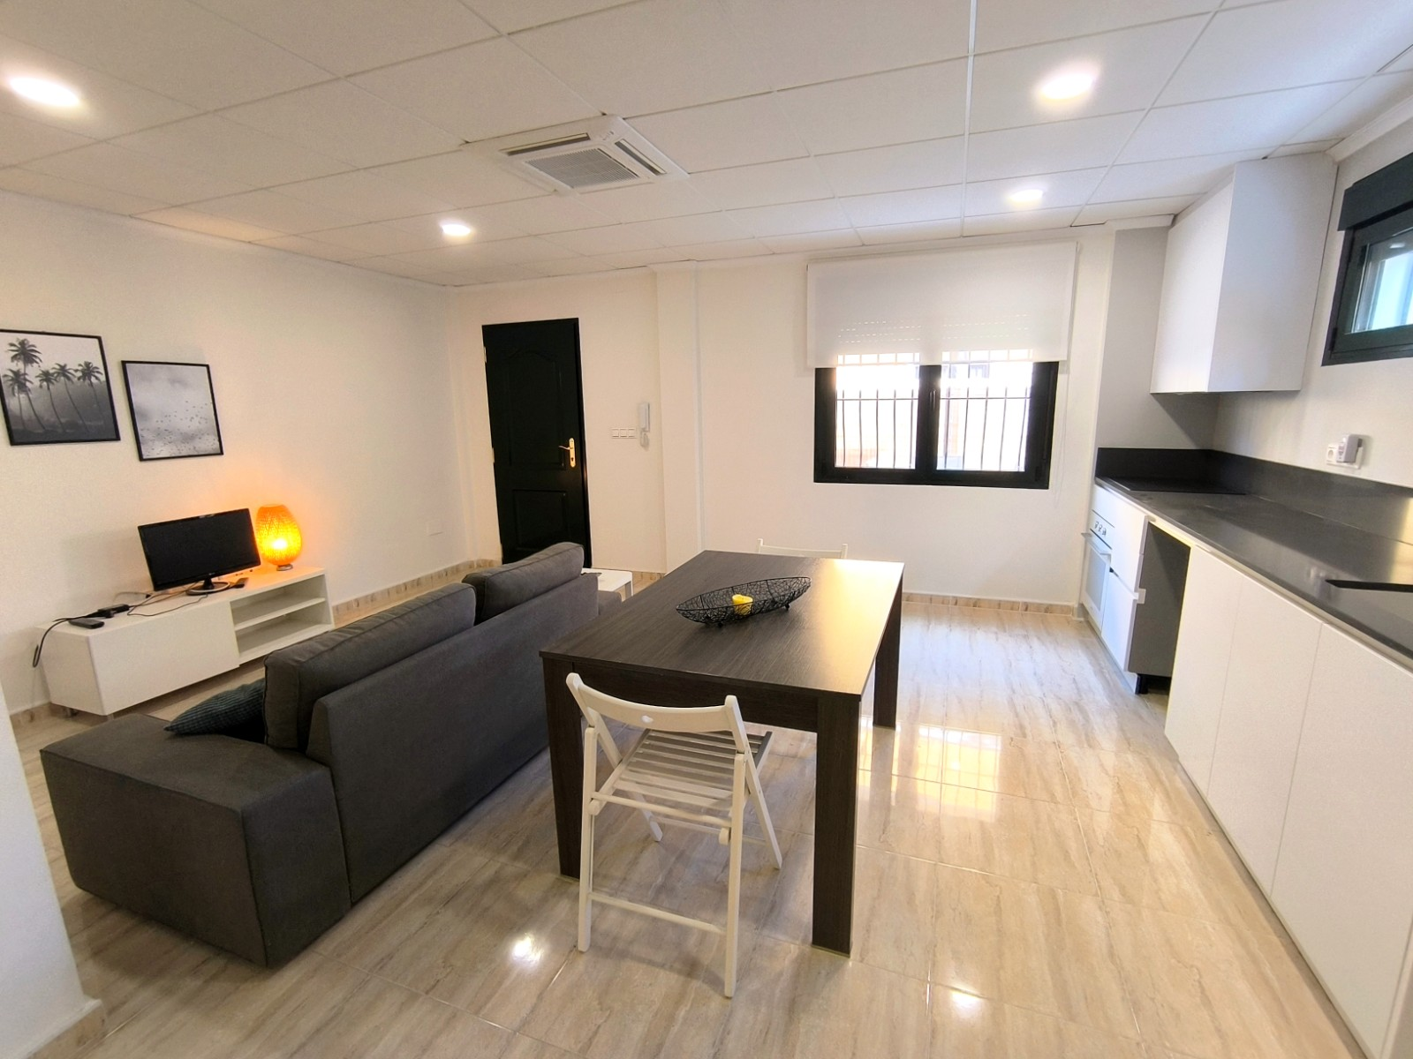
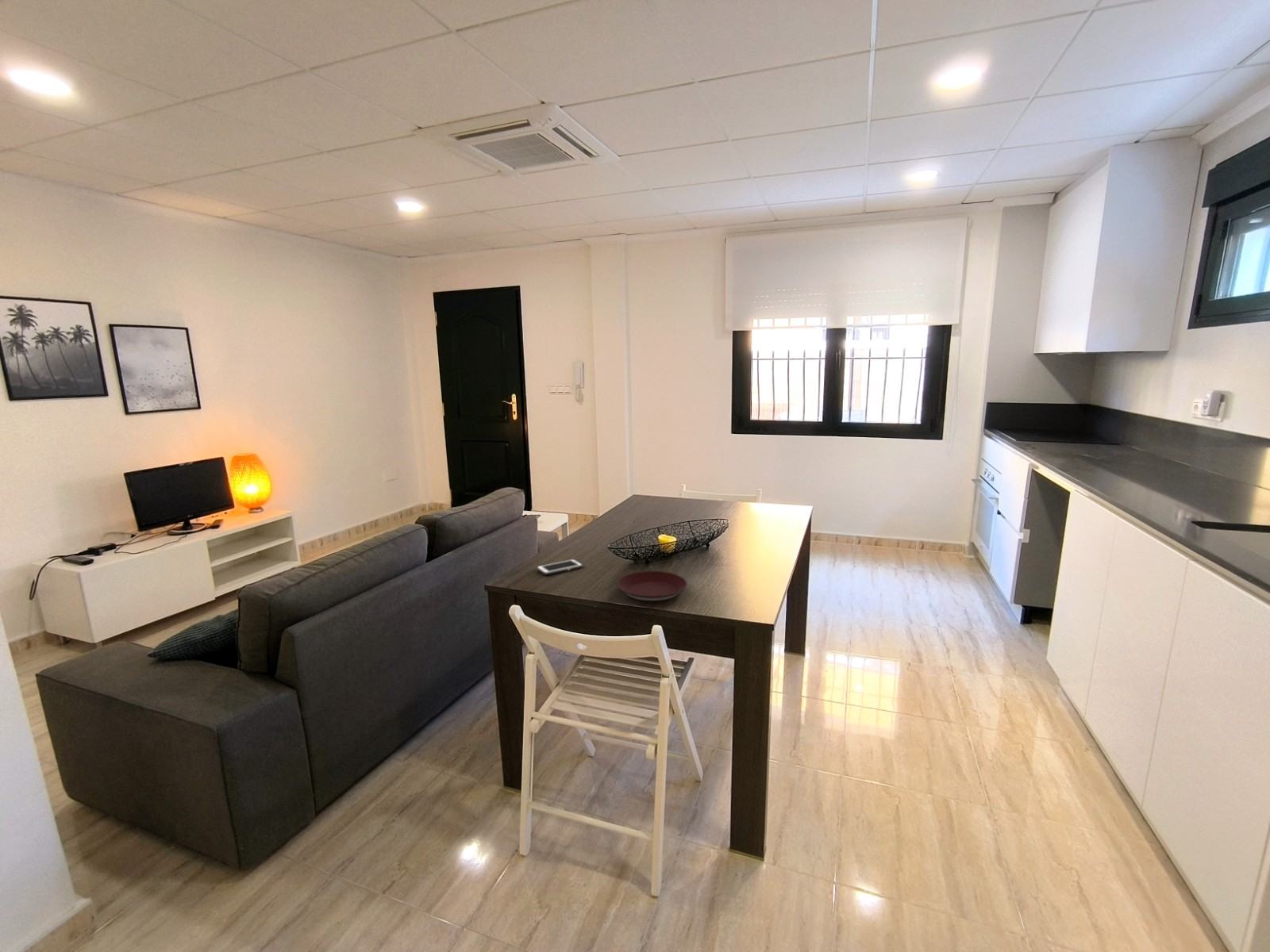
+ plate [617,570,687,602]
+ cell phone [536,559,583,576]
